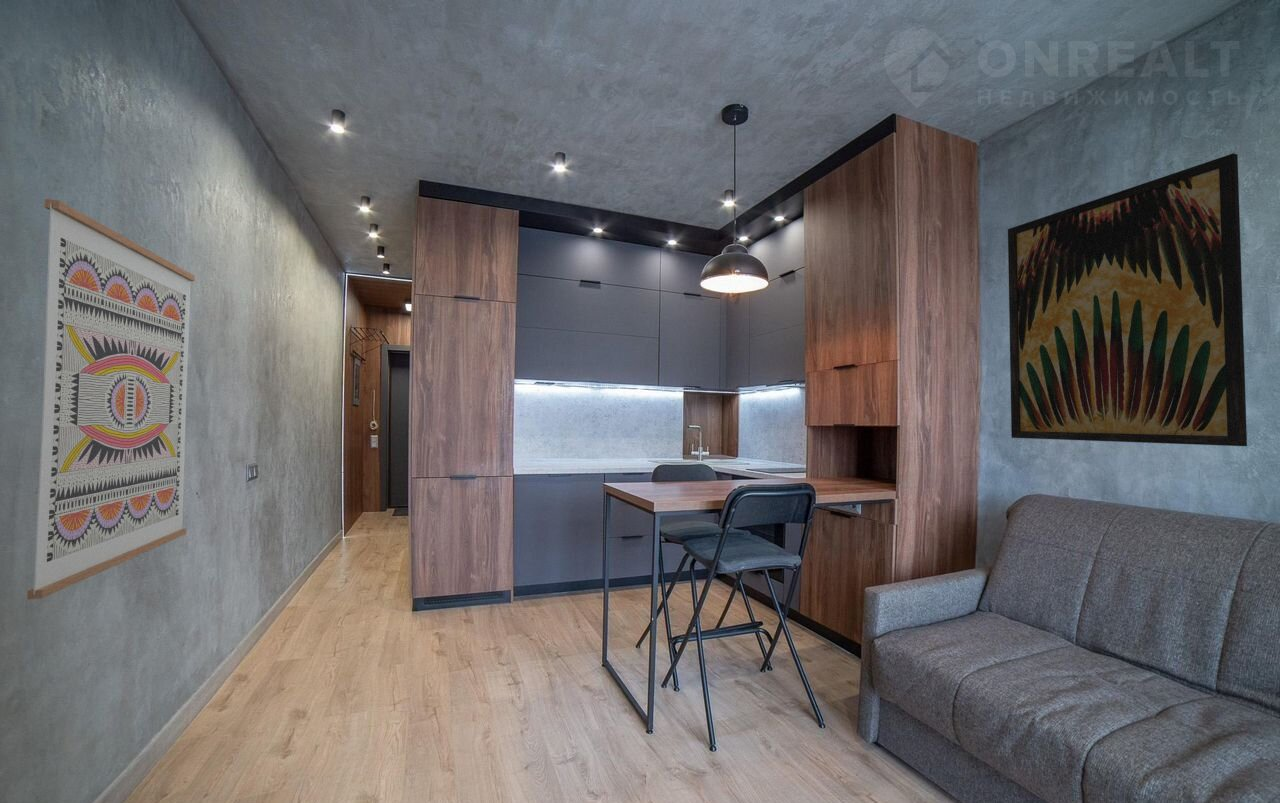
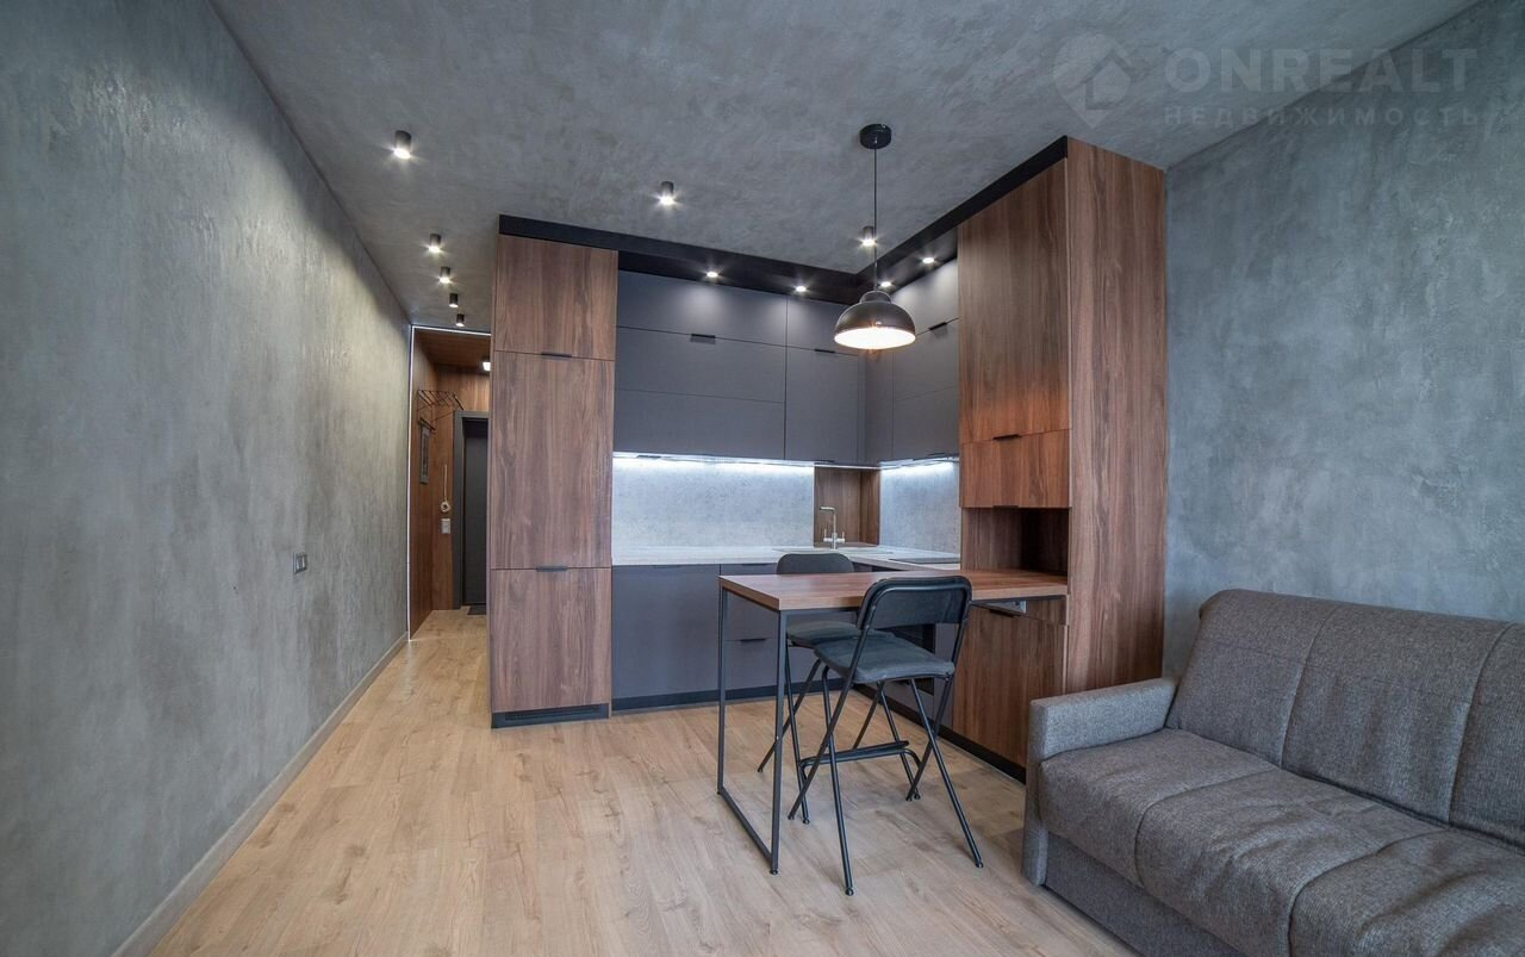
- wall art [26,198,196,600]
- wall art [1007,152,1248,447]
